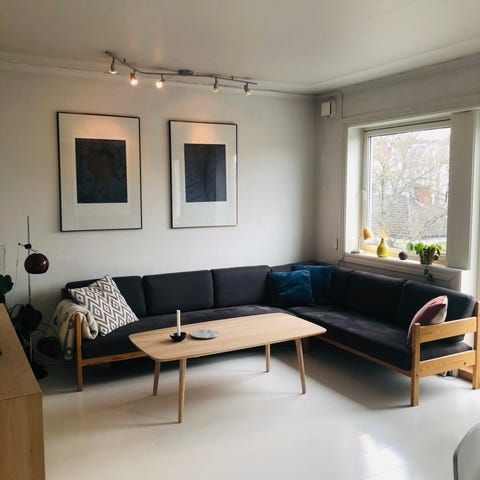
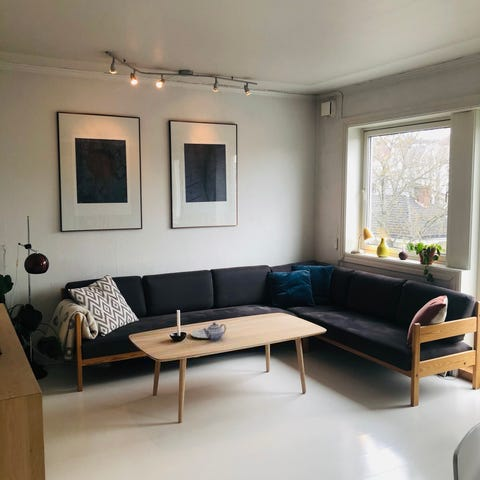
+ teapot [202,321,227,342]
